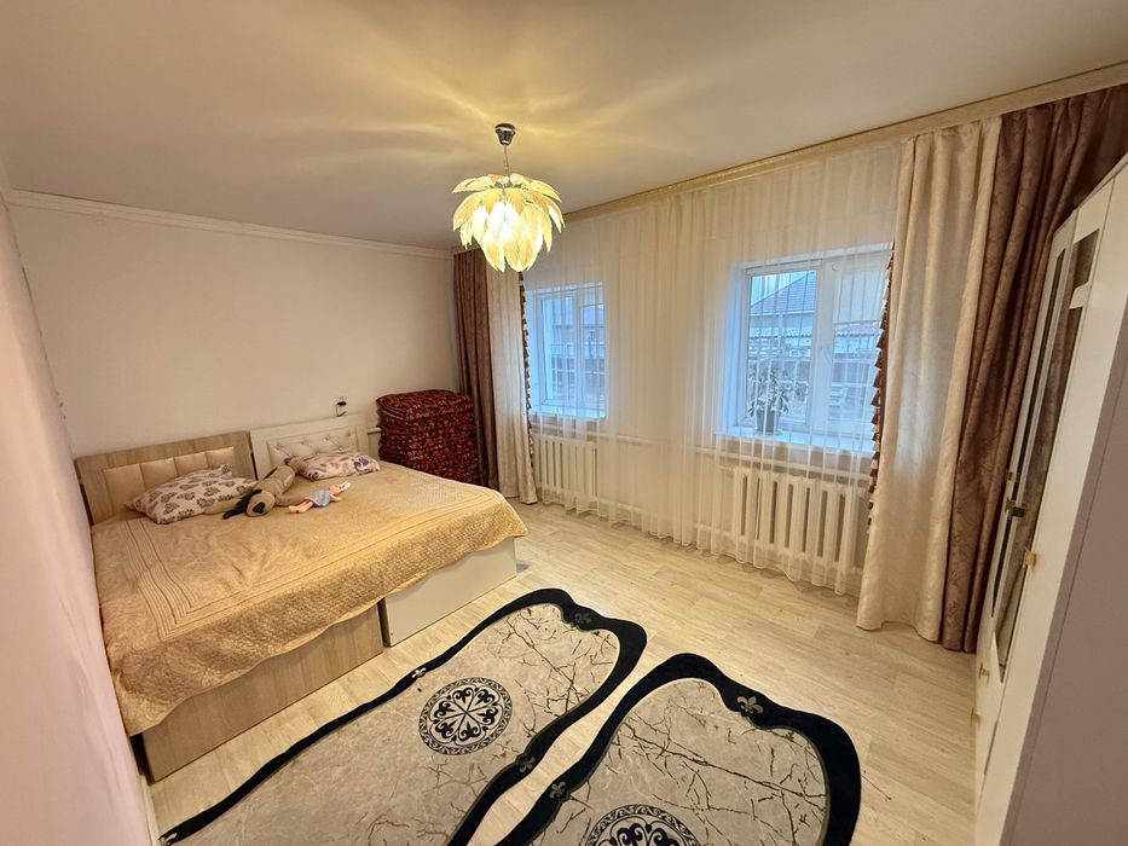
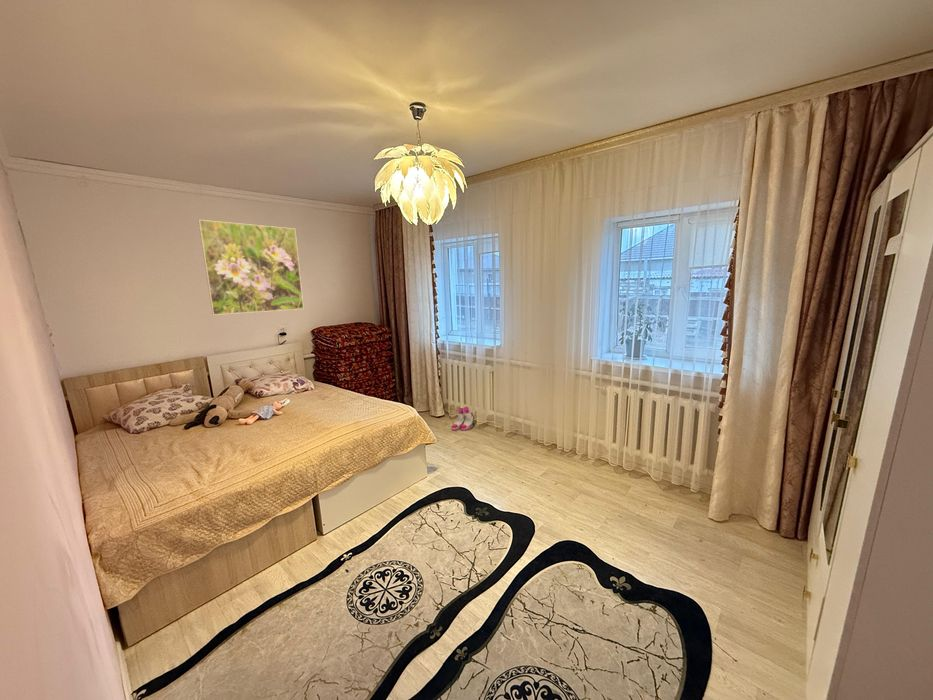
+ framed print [197,219,305,316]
+ boots [451,406,475,431]
